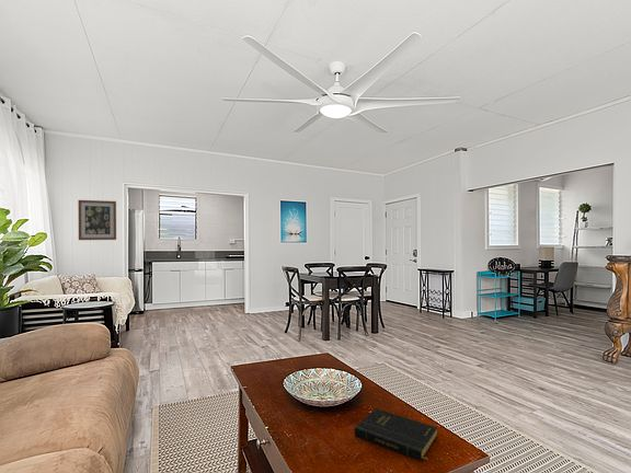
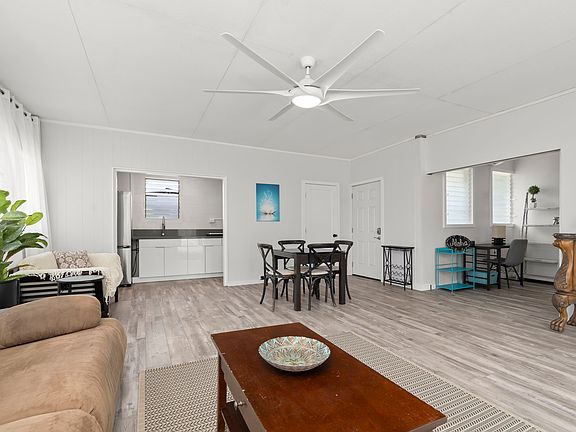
- book [354,407,438,462]
- wall art [77,199,117,241]
